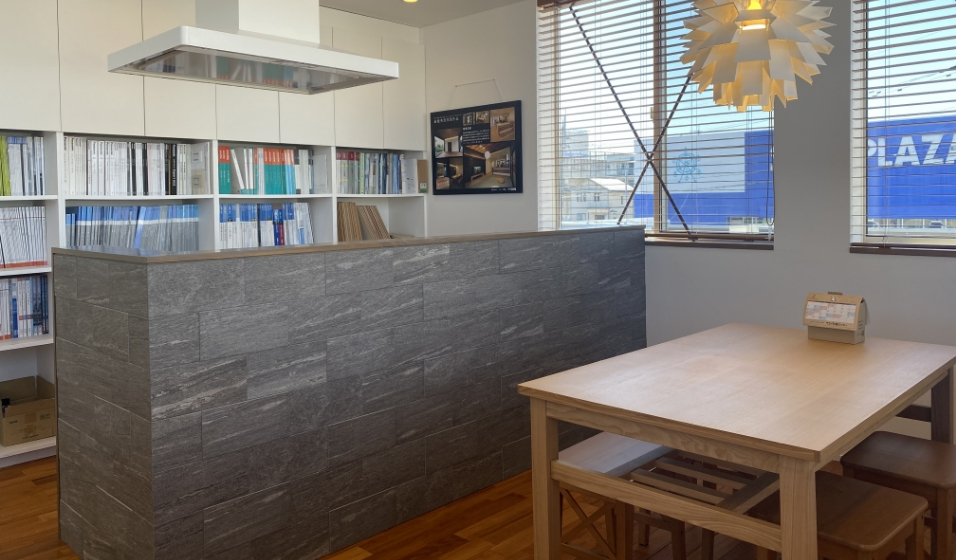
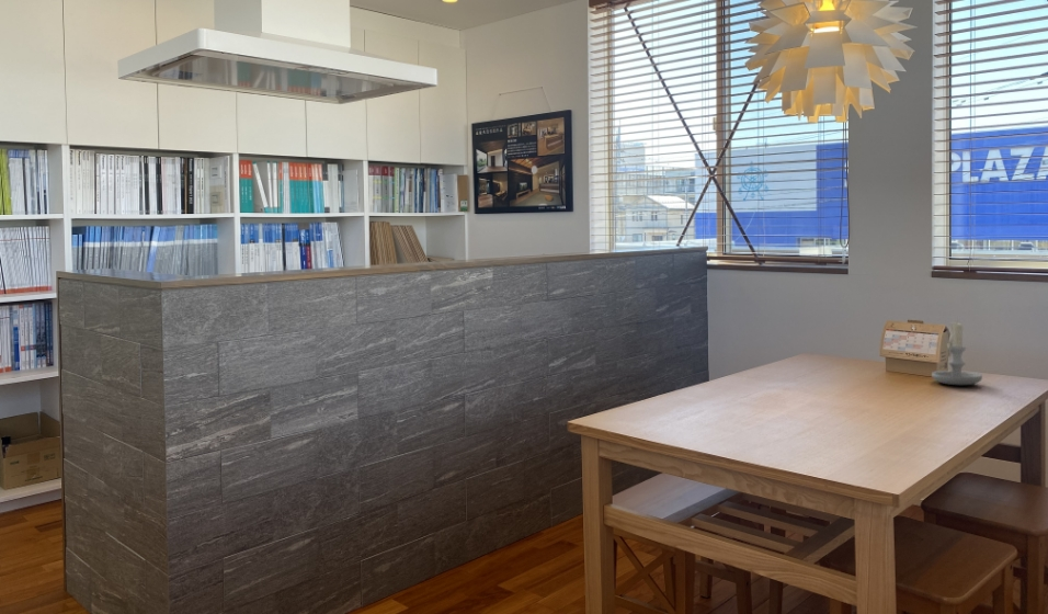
+ candle [931,319,983,386]
